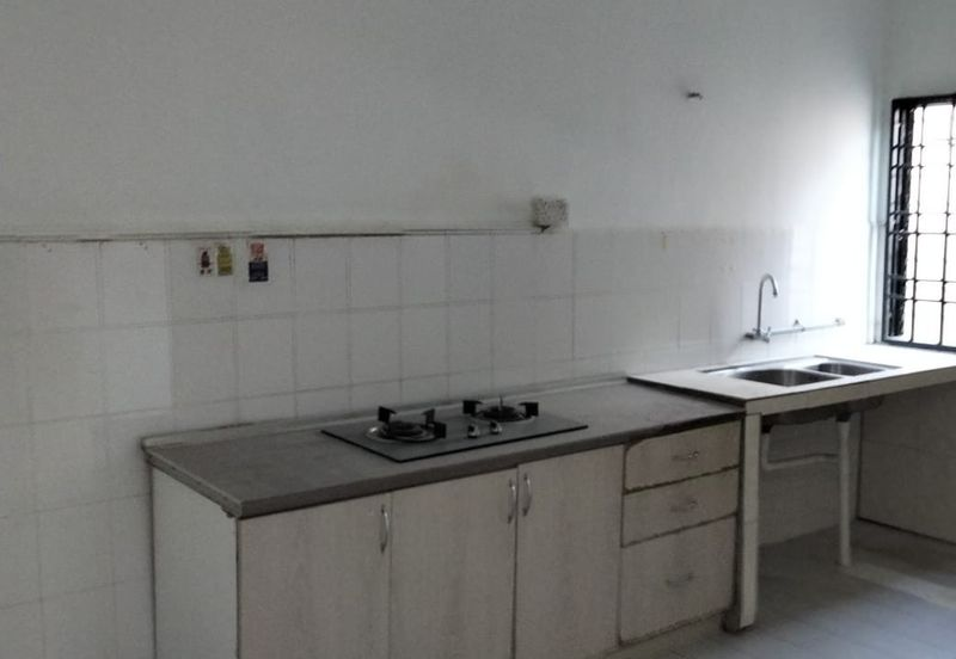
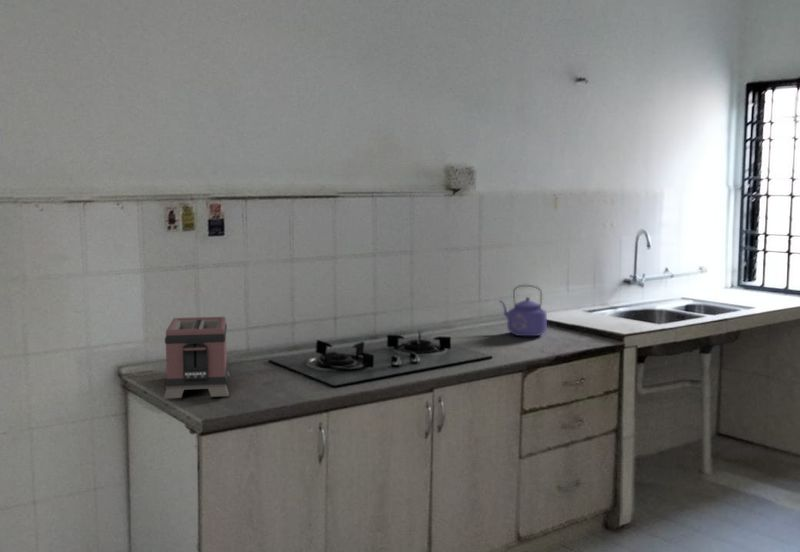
+ kettle [498,284,548,337]
+ toaster [163,316,230,400]
